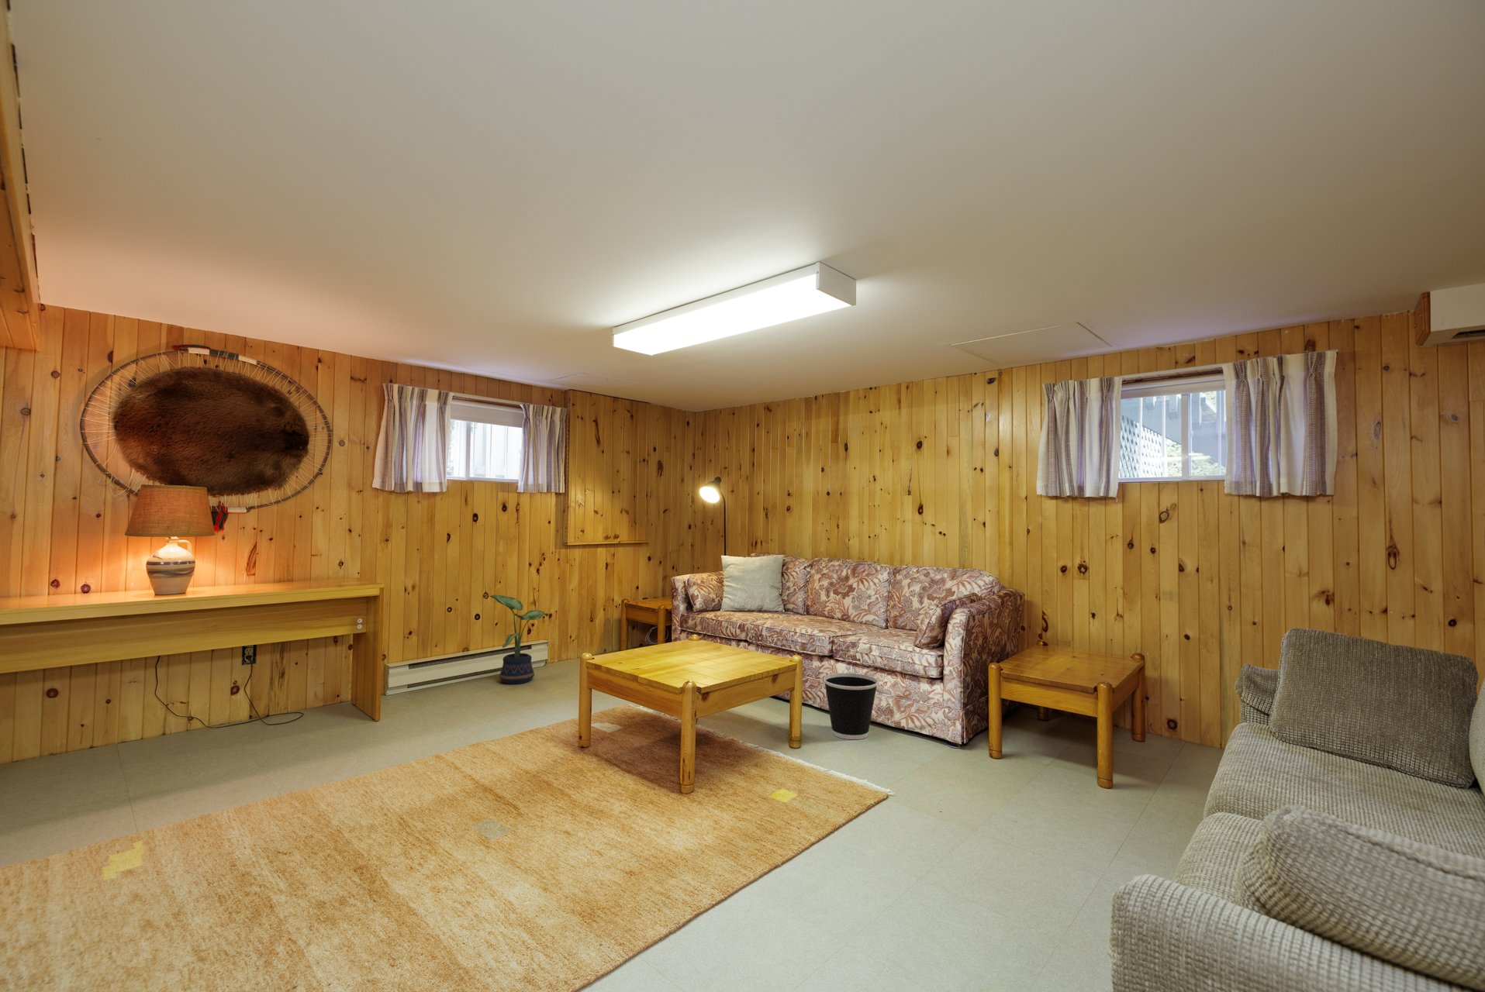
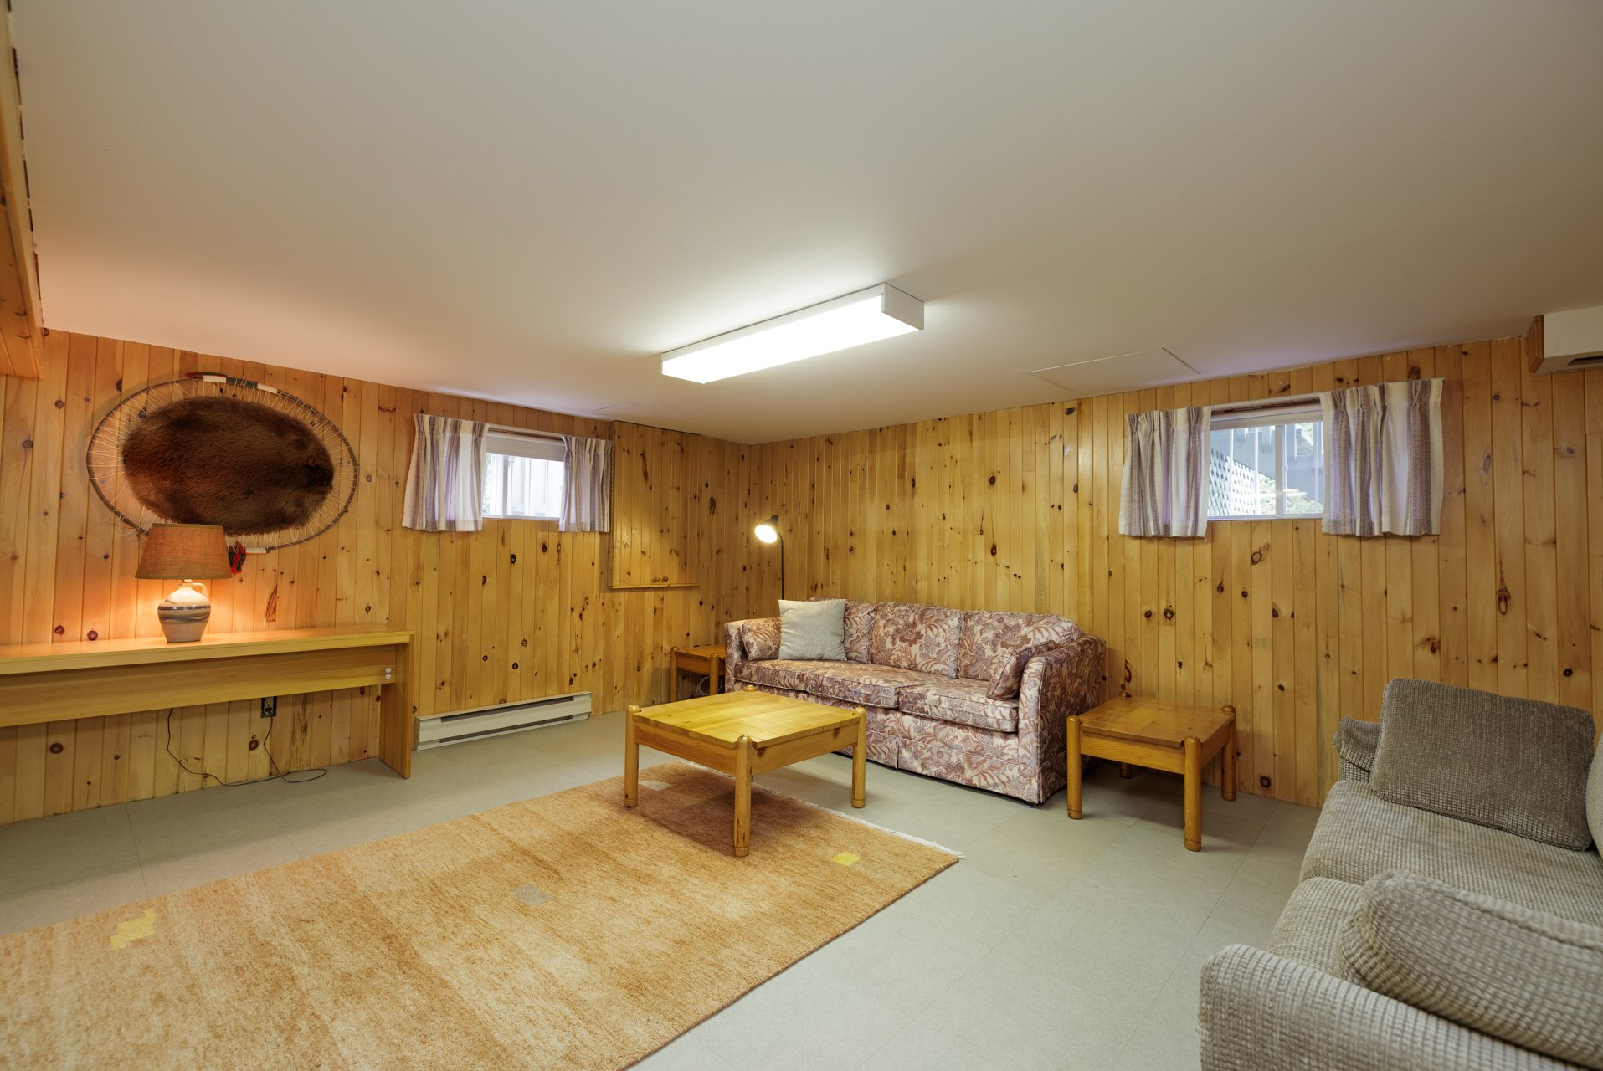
- wastebasket [823,673,878,740]
- potted plant [489,595,549,685]
